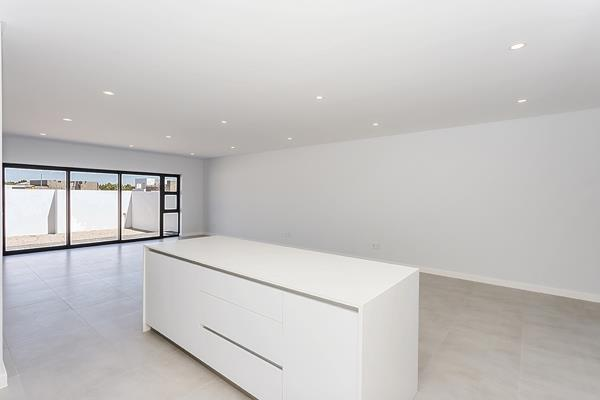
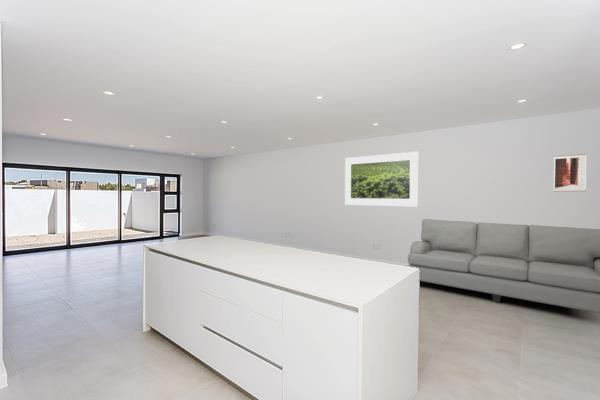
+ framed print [344,150,419,208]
+ wall art [552,153,588,193]
+ sofa [407,218,600,314]
